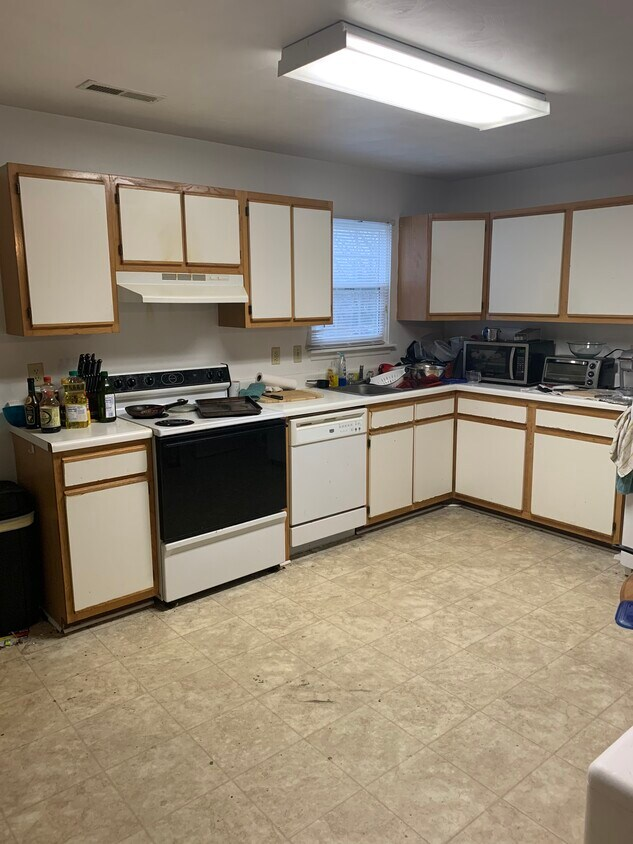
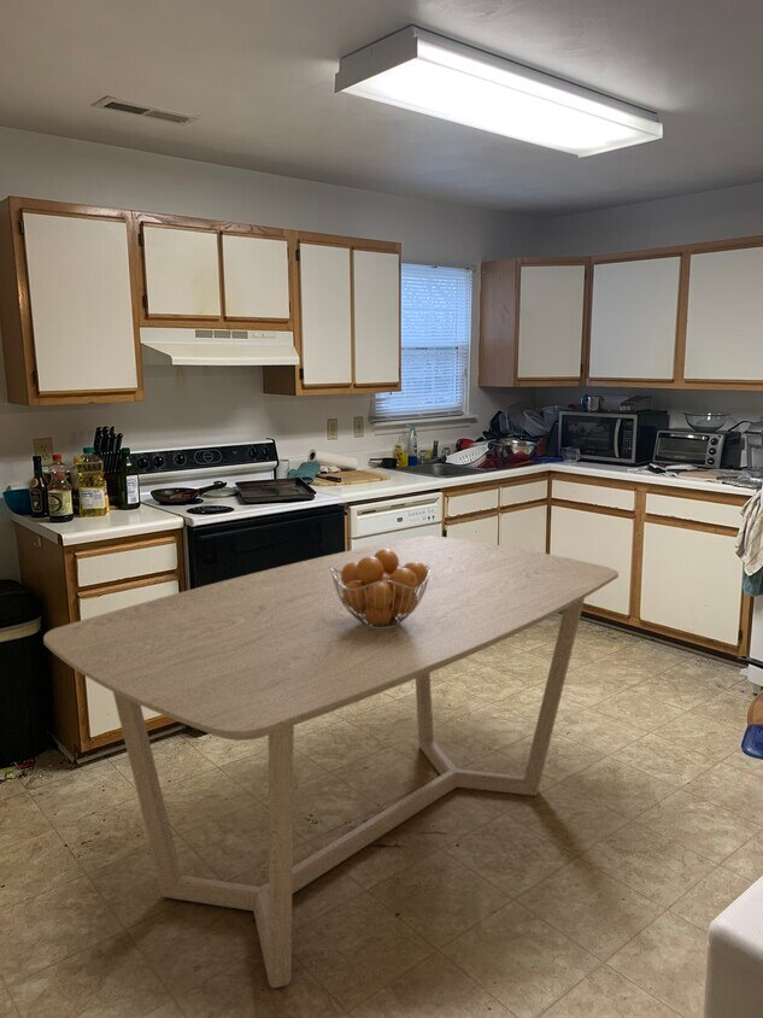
+ dining table [42,534,620,989]
+ fruit basket [331,549,430,630]
